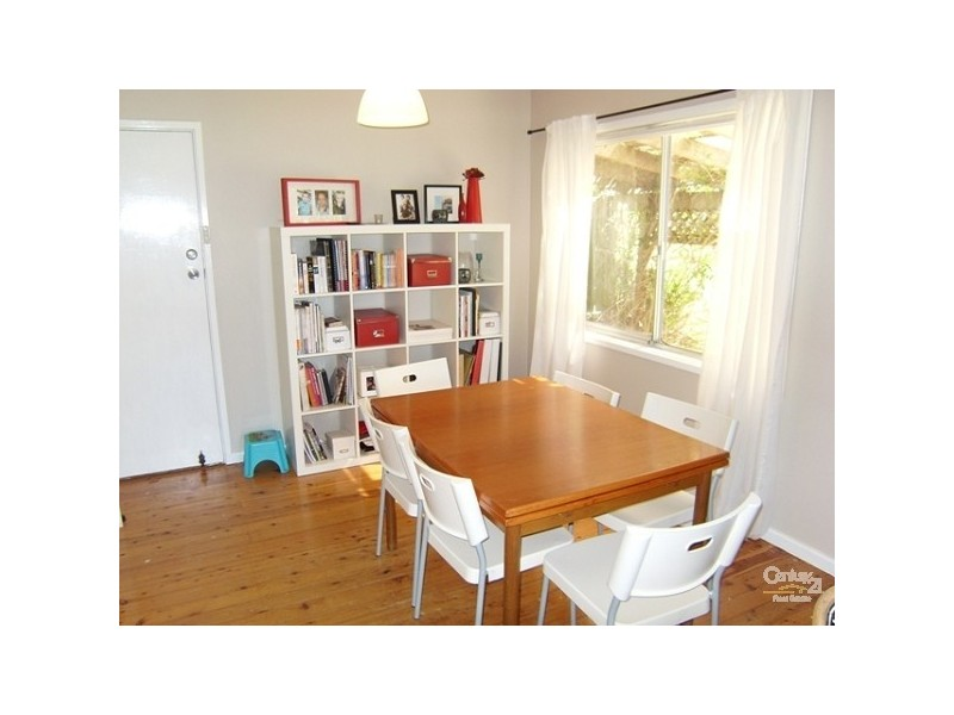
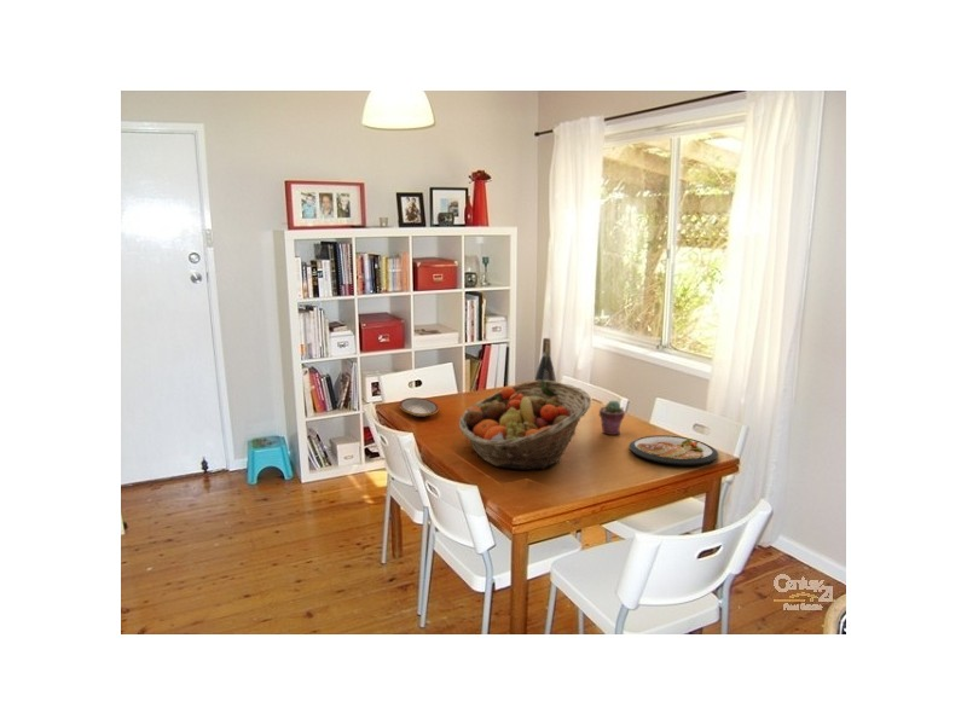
+ dish [629,434,719,466]
+ fruit basket [458,379,592,471]
+ potted succulent [598,400,626,436]
+ wine bottle [534,337,557,382]
+ plate [398,396,440,418]
